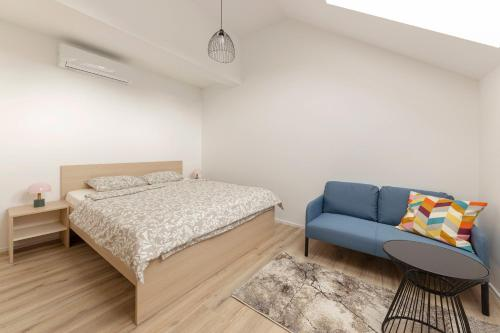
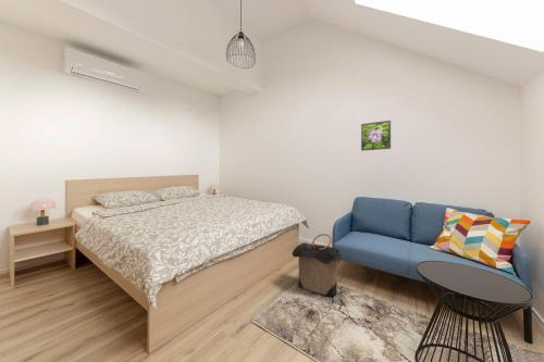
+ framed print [360,120,392,152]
+ laundry hamper [290,233,343,297]
